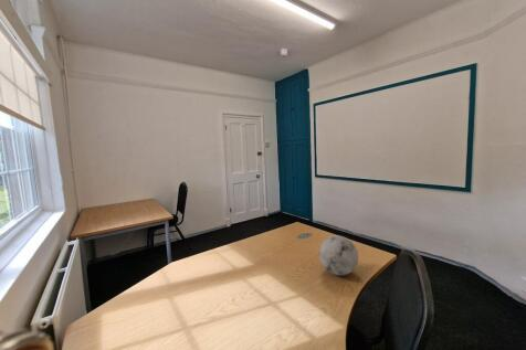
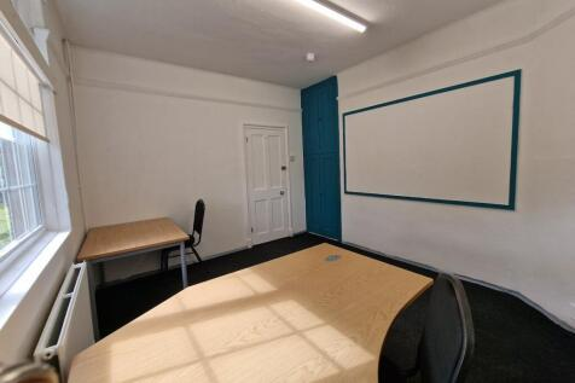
- decorative orb [318,235,359,276]
